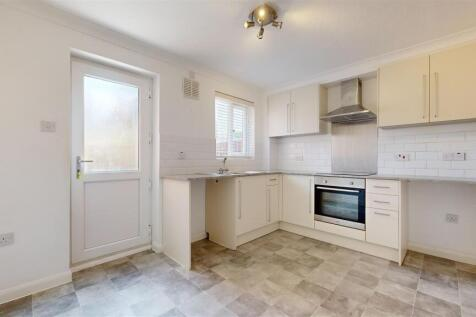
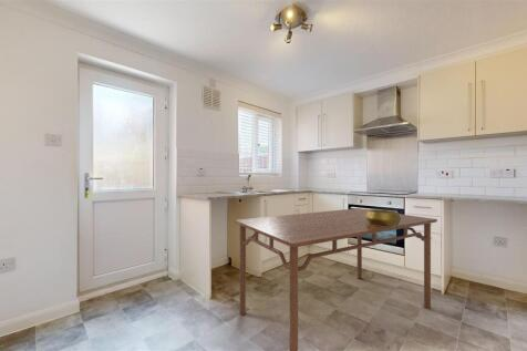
+ dining table [234,207,438,351]
+ decorative bowl [365,208,401,227]
